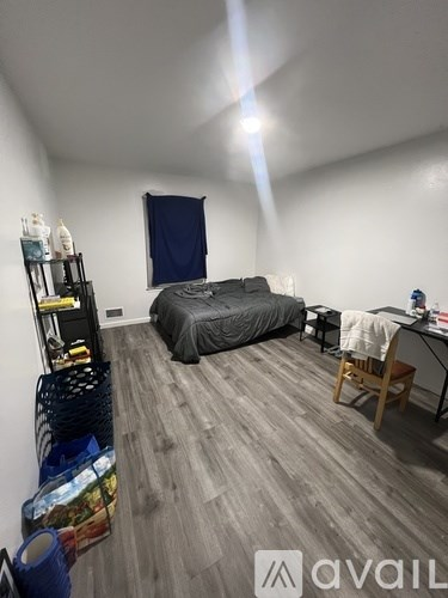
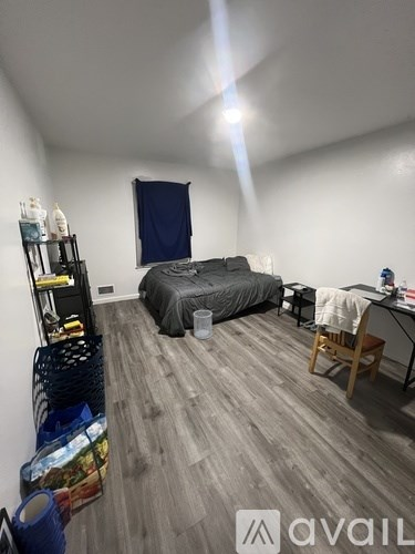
+ wastebasket [193,309,214,340]
